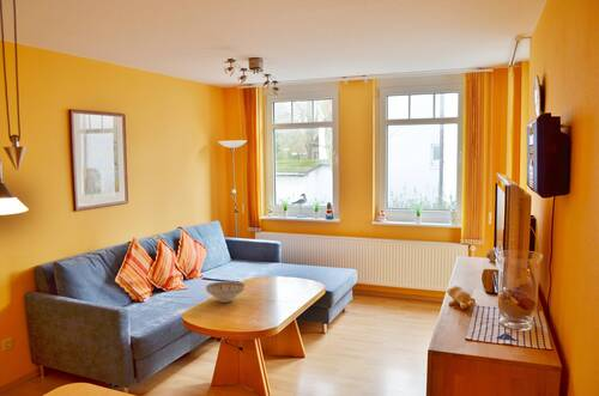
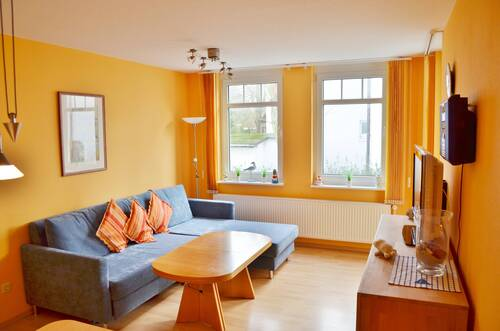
- decorative bowl [205,280,246,304]
